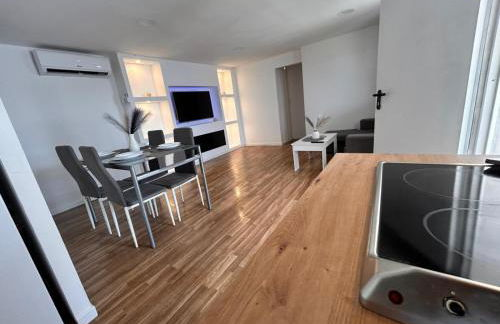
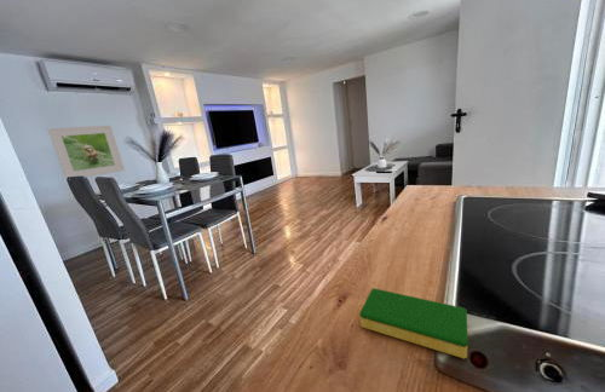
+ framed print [47,125,126,180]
+ dish sponge [358,287,469,359]
